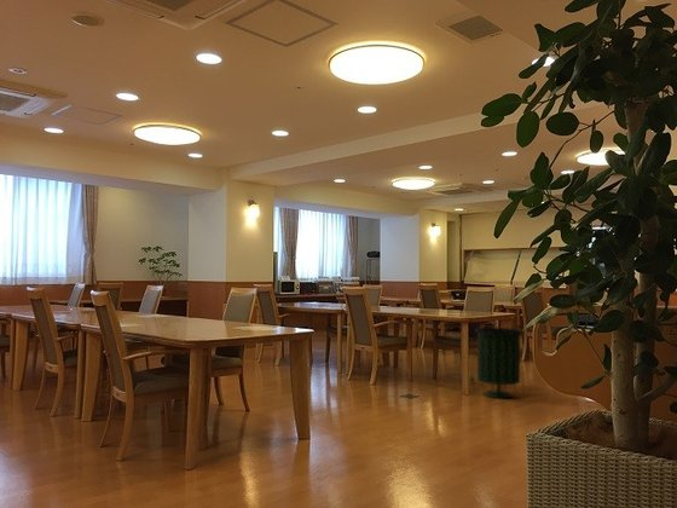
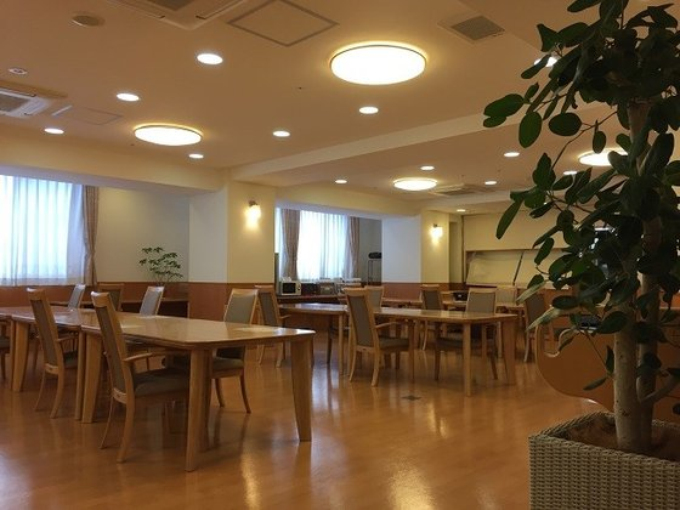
- trash can [474,327,523,399]
